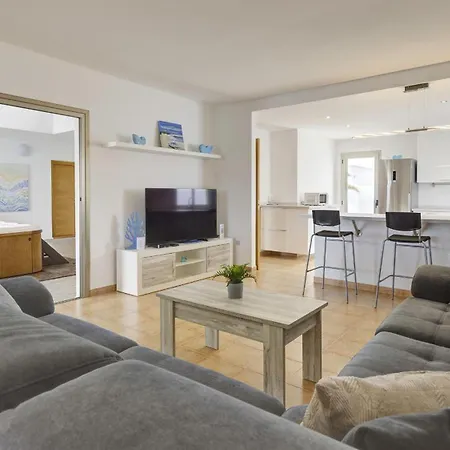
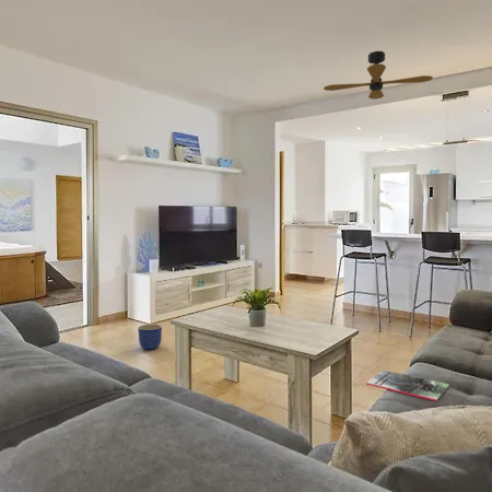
+ ceiling fan [323,50,434,101]
+ magazine [365,370,450,402]
+ planter [137,323,163,351]
